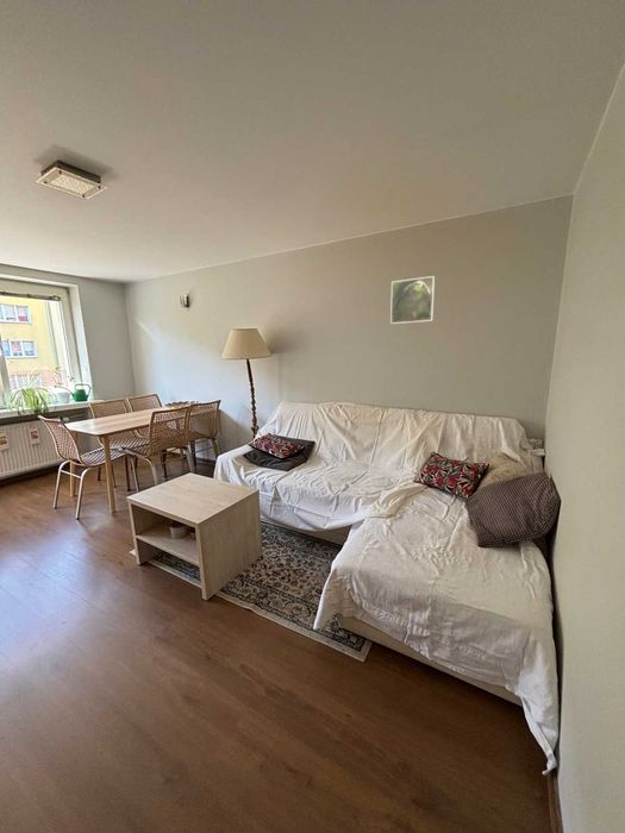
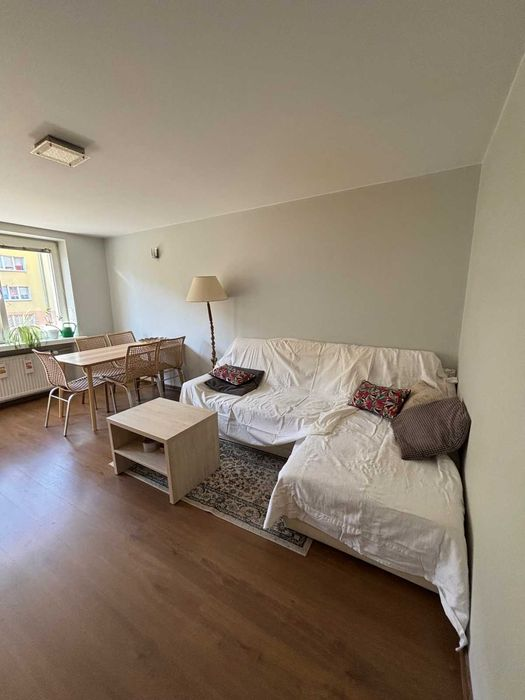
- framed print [389,275,436,325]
